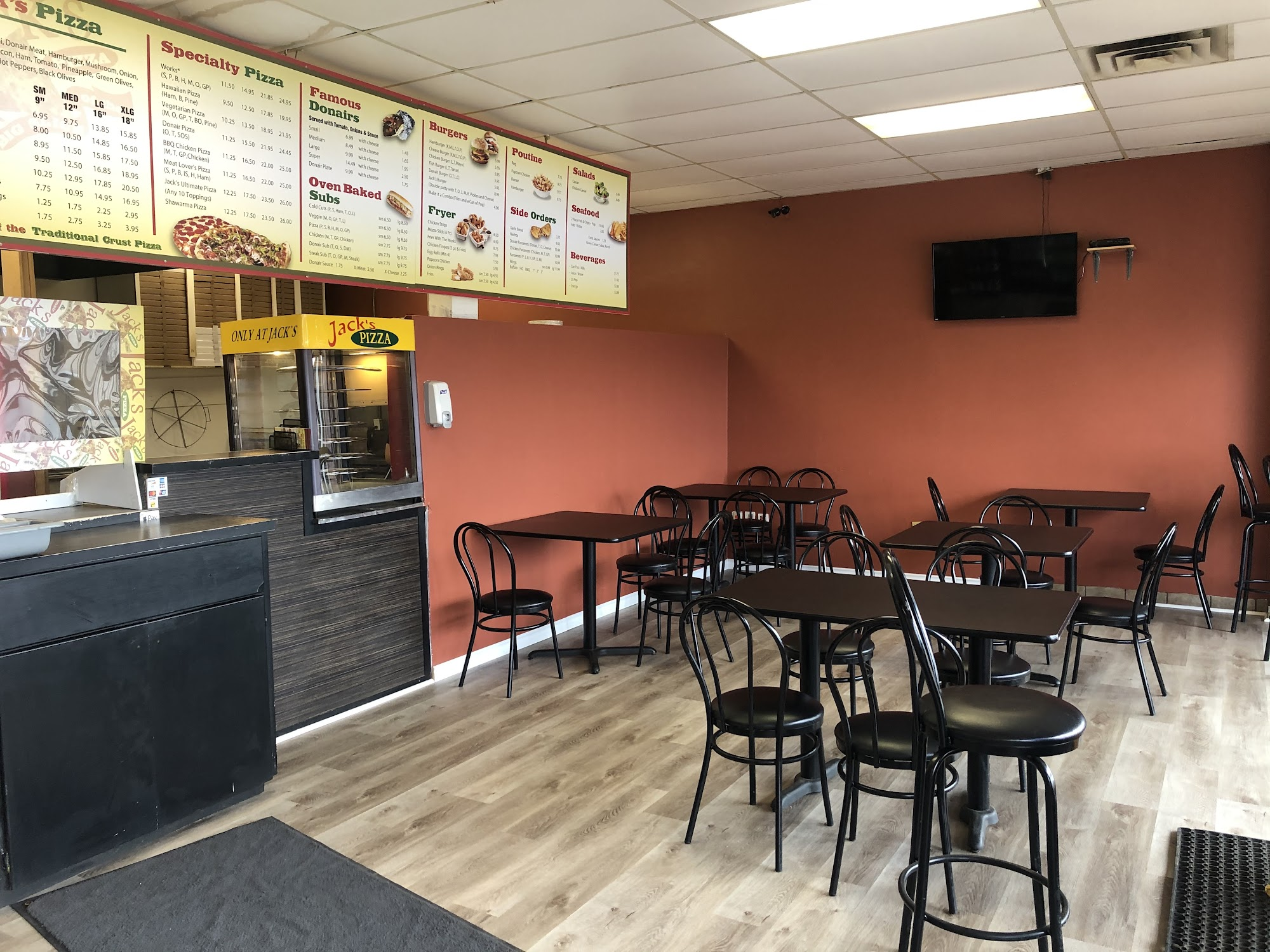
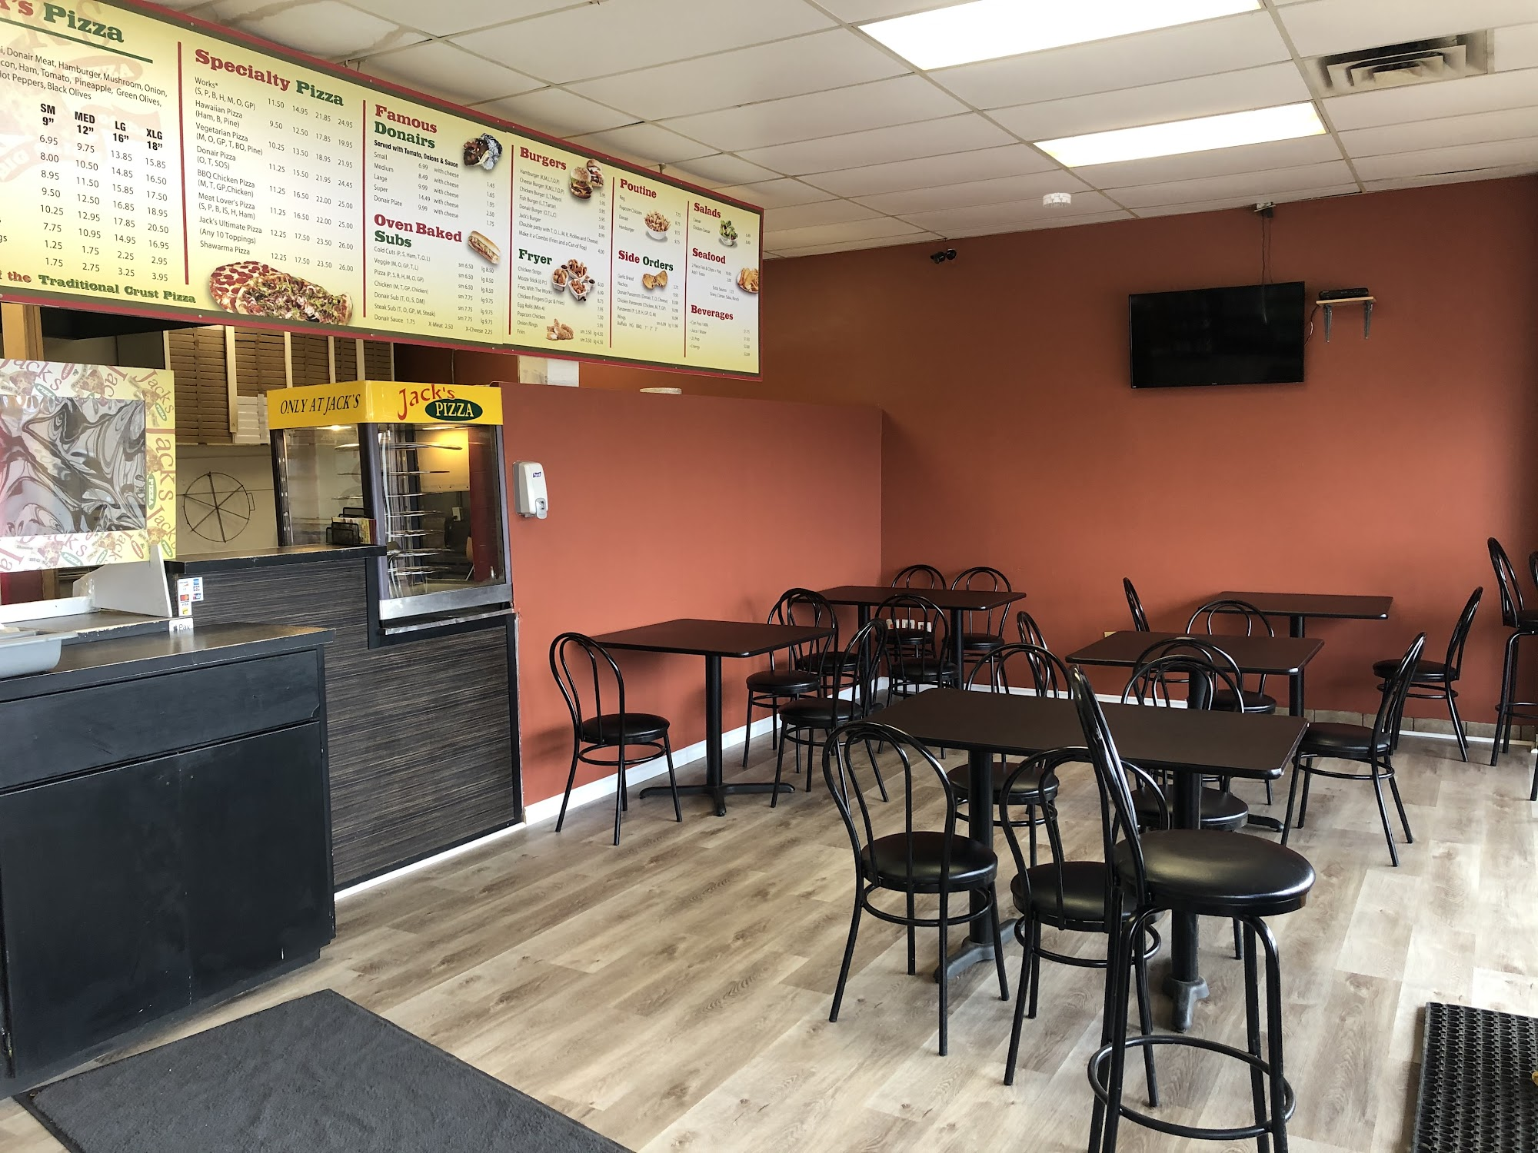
+ smoke detector [1043,193,1072,210]
